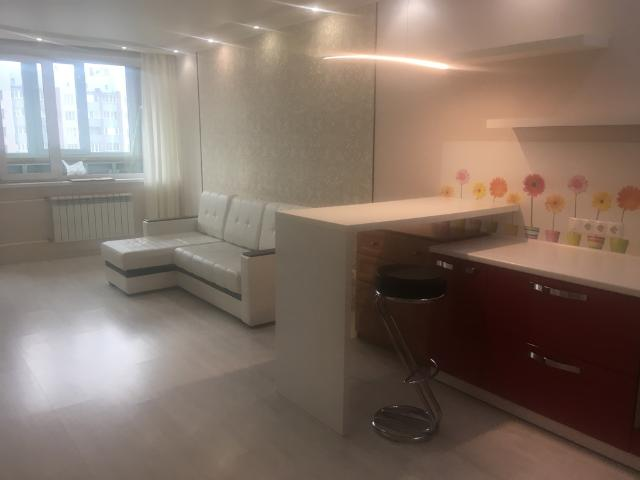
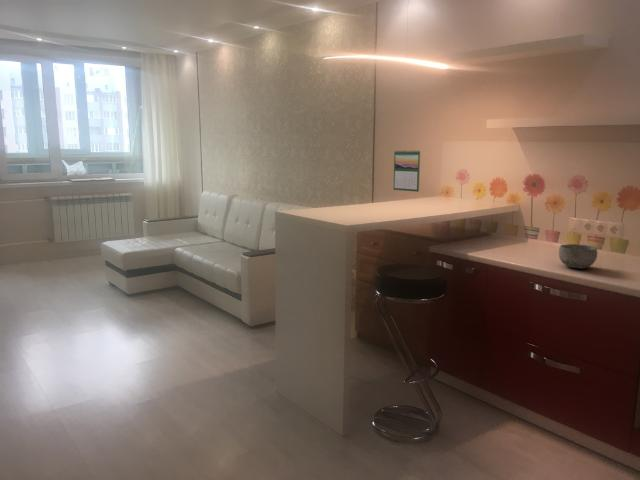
+ bowl [558,243,598,270]
+ calendar [393,149,421,193]
